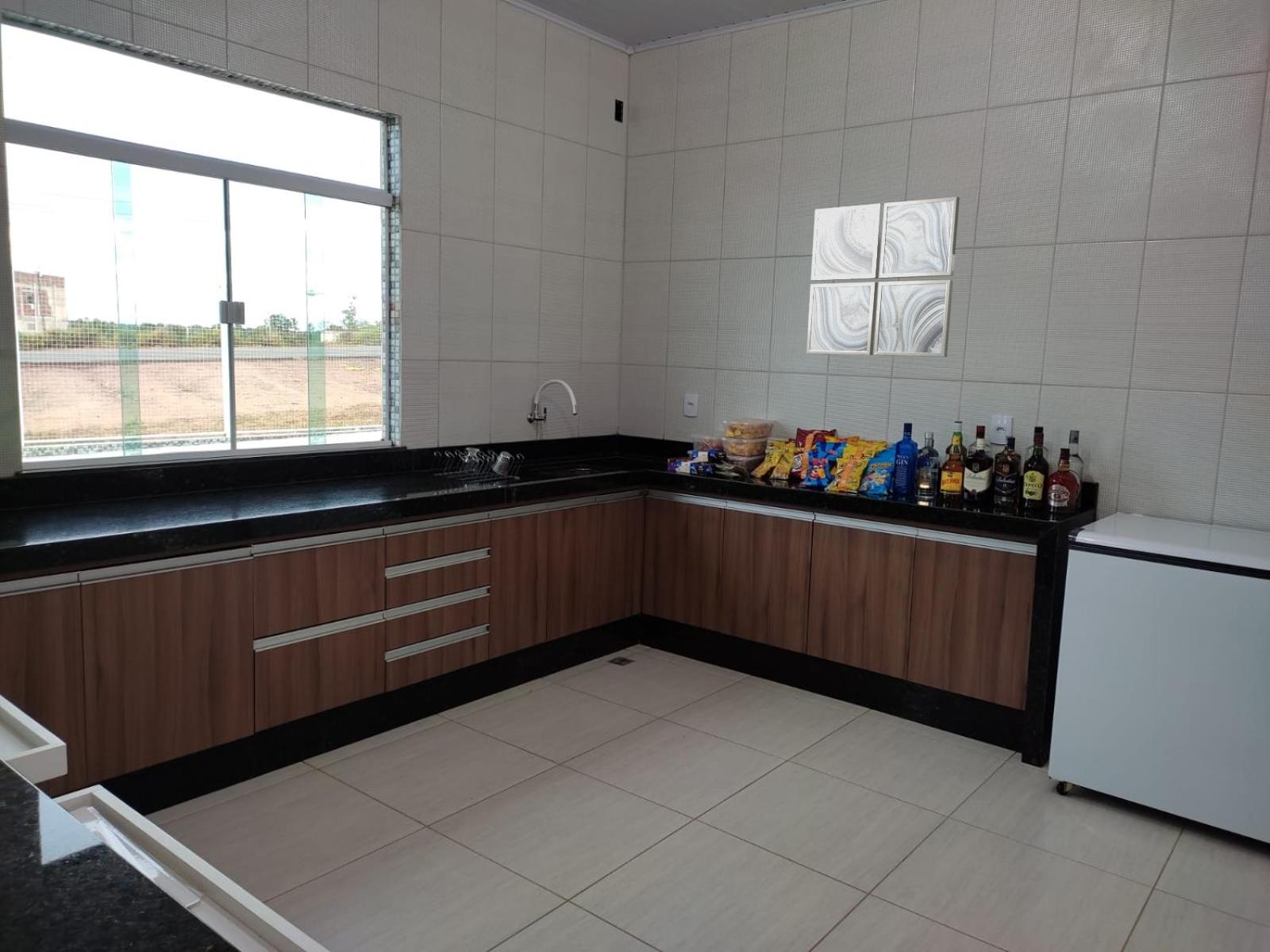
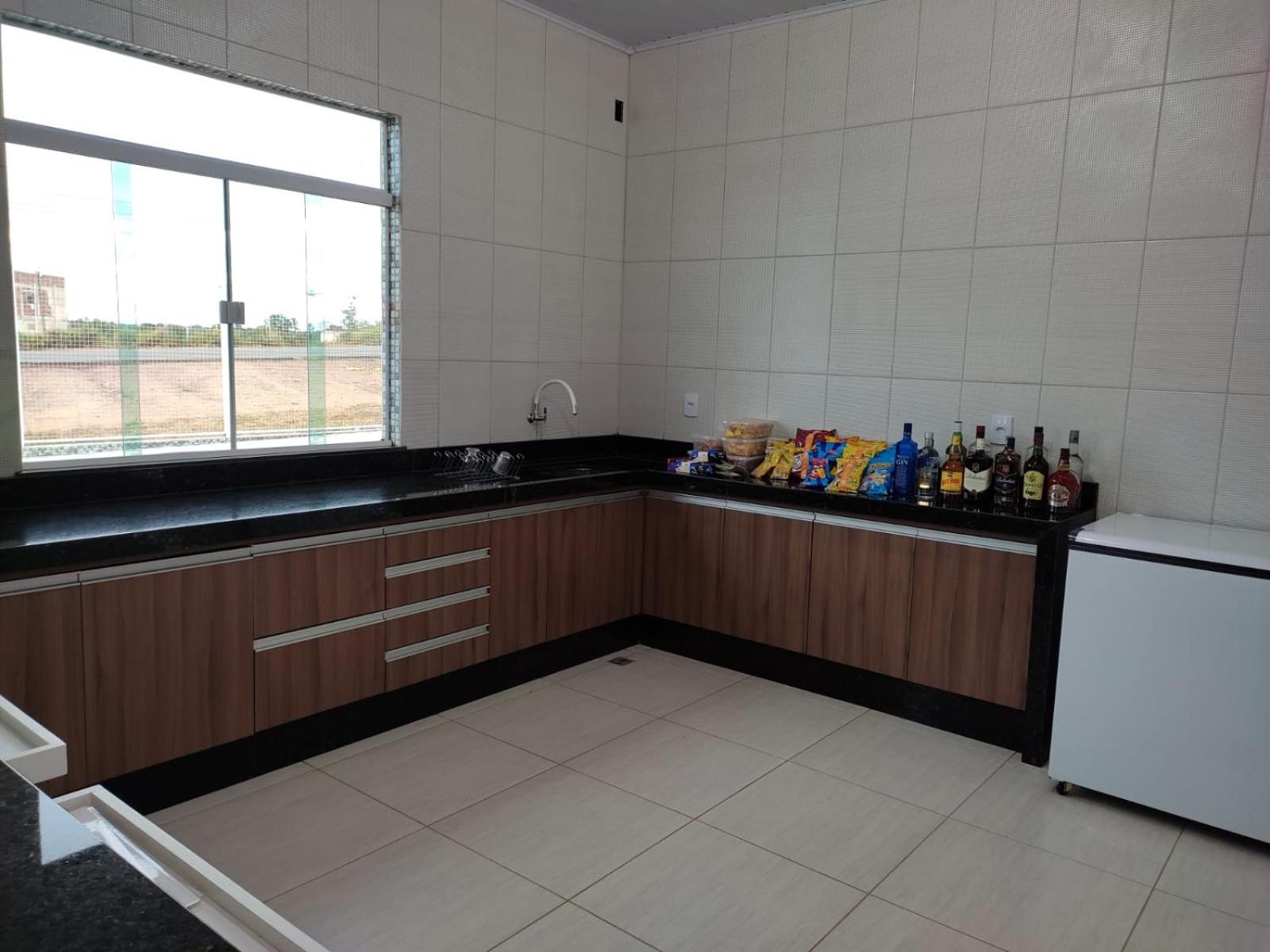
- wall art [806,196,960,358]
